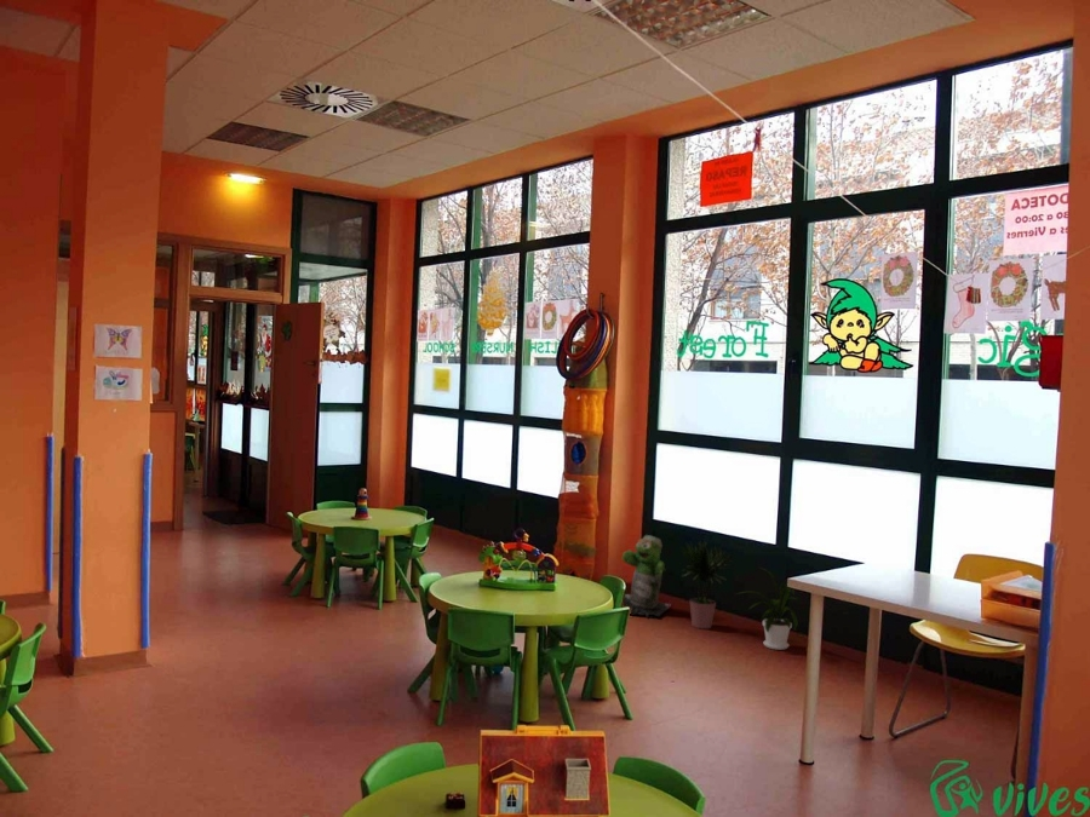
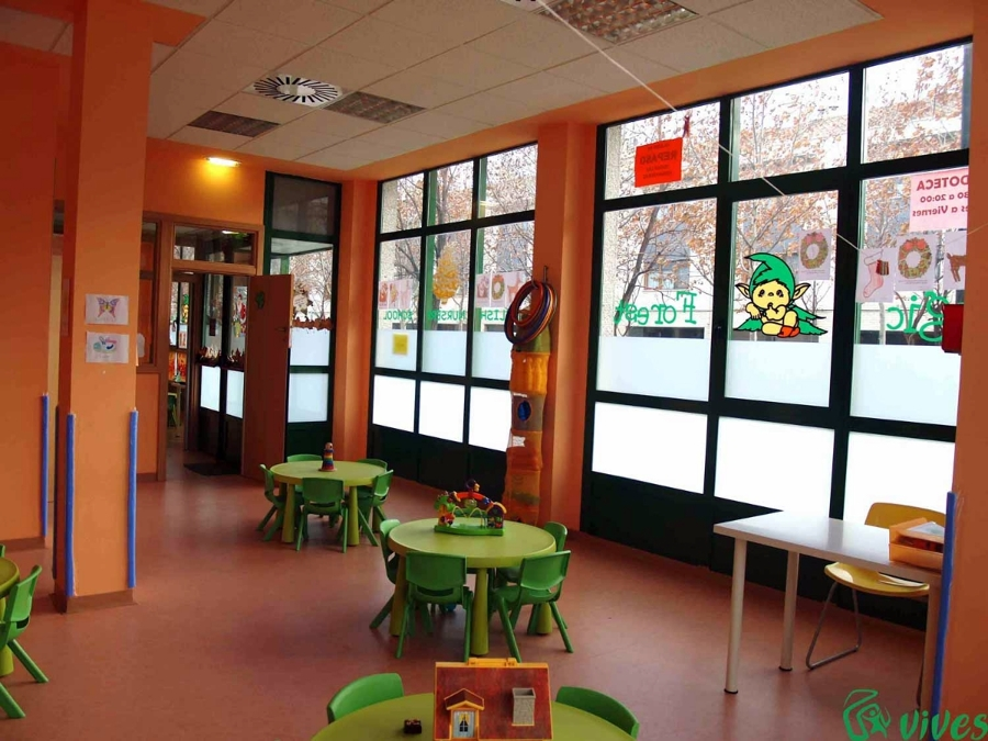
- trash can [620,534,671,620]
- potted plant [679,540,736,631]
- house plant [735,566,798,651]
